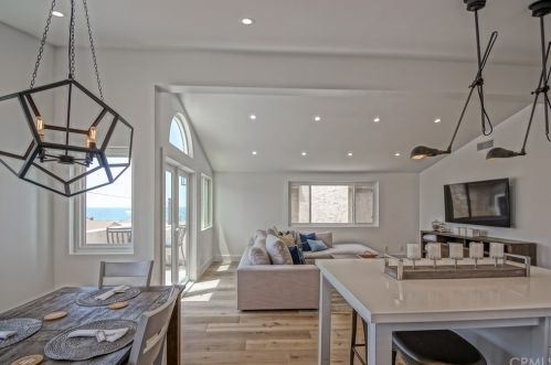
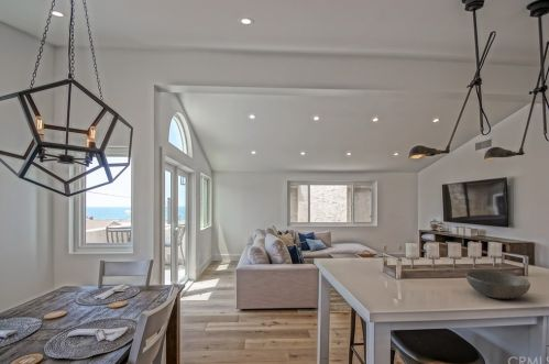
+ bowl [464,269,531,300]
